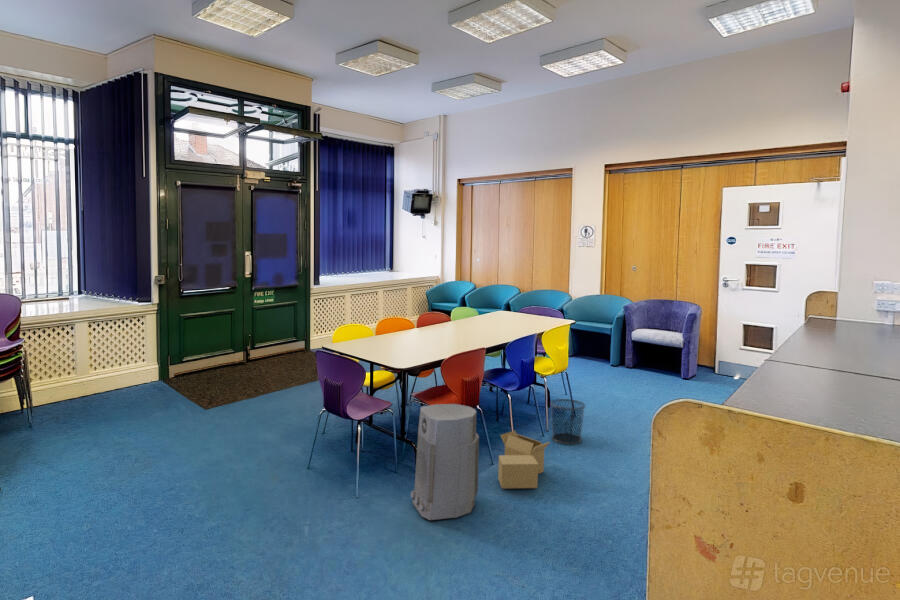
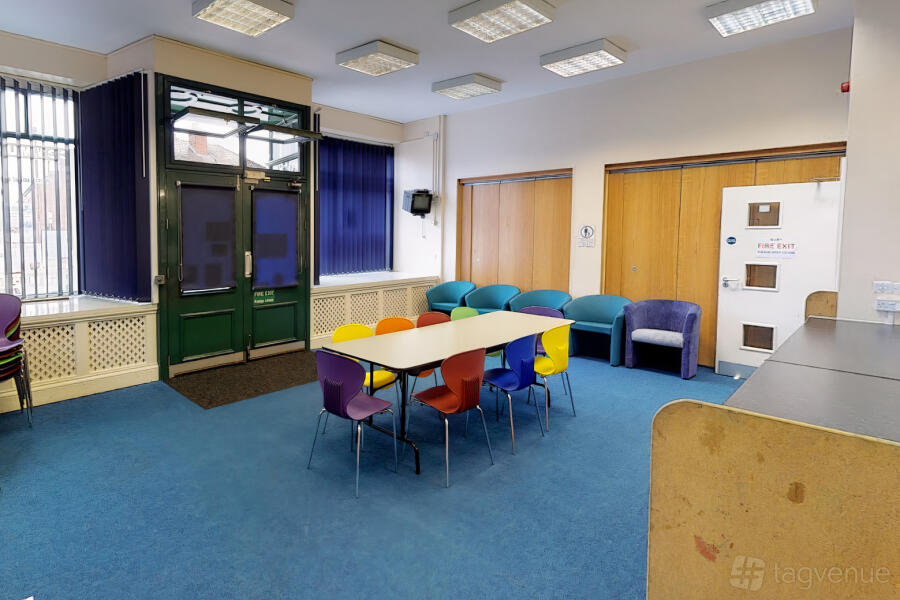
- cardboard box [497,430,551,489]
- waste bin [549,398,586,445]
- air purifier [410,403,480,521]
